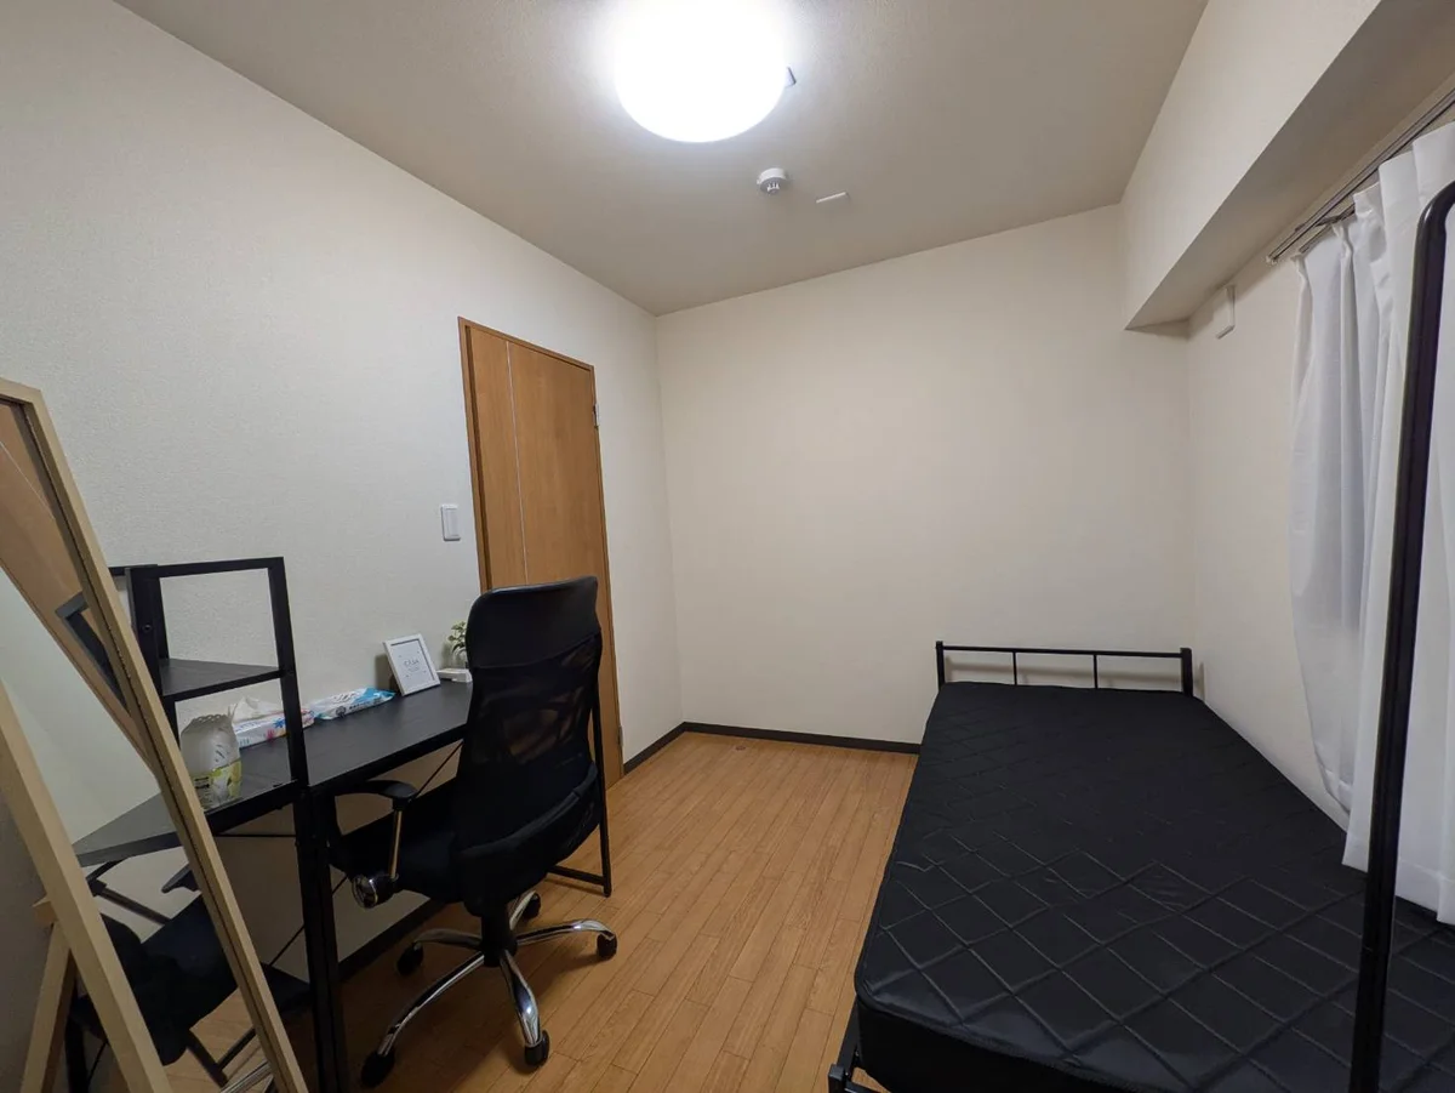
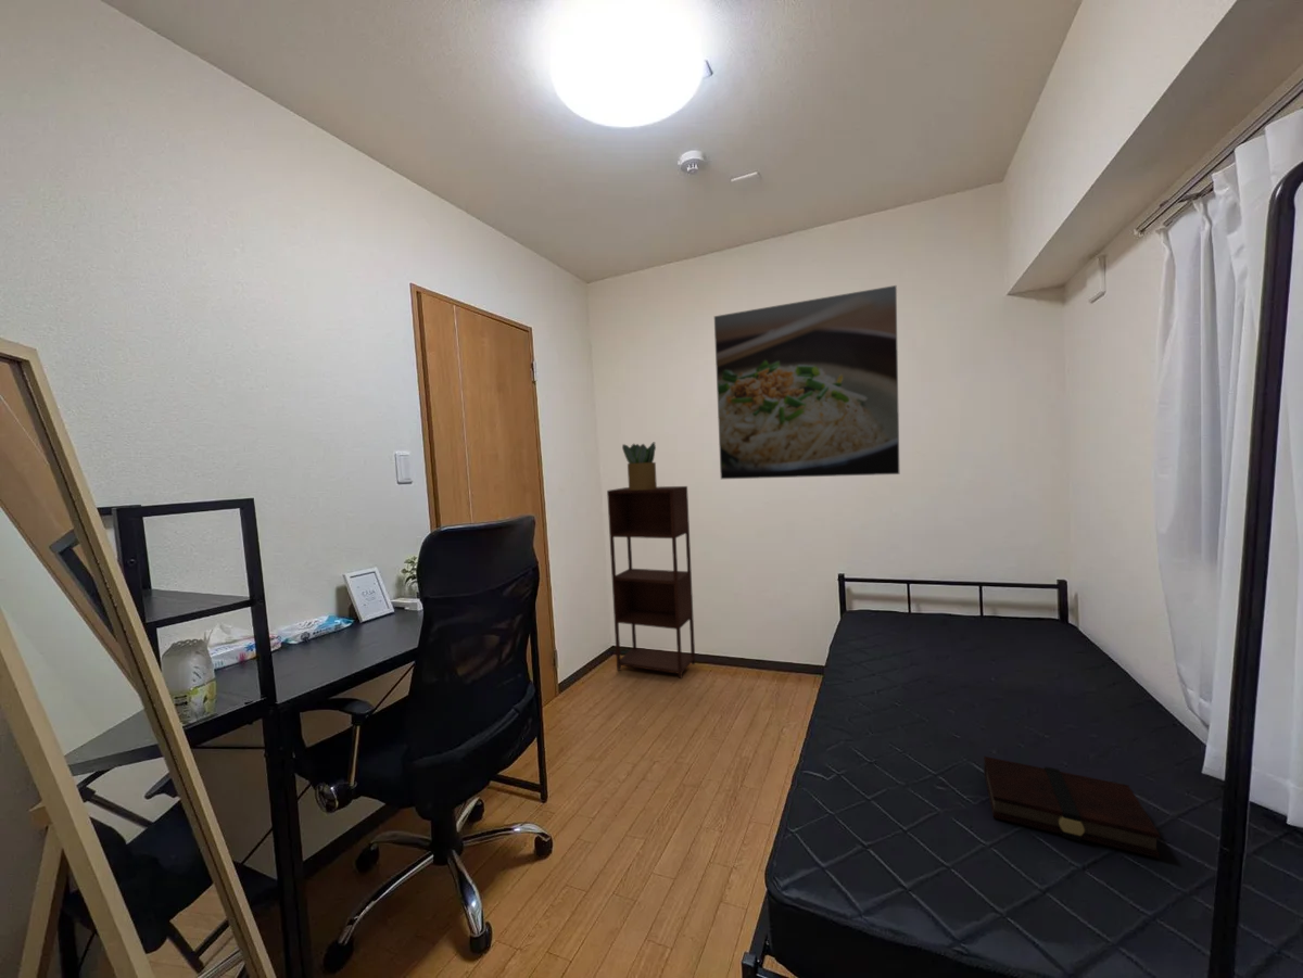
+ shelving unit [606,485,696,679]
+ book [983,755,1161,860]
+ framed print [713,284,900,480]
+ potted plant [621,442,658,491]
